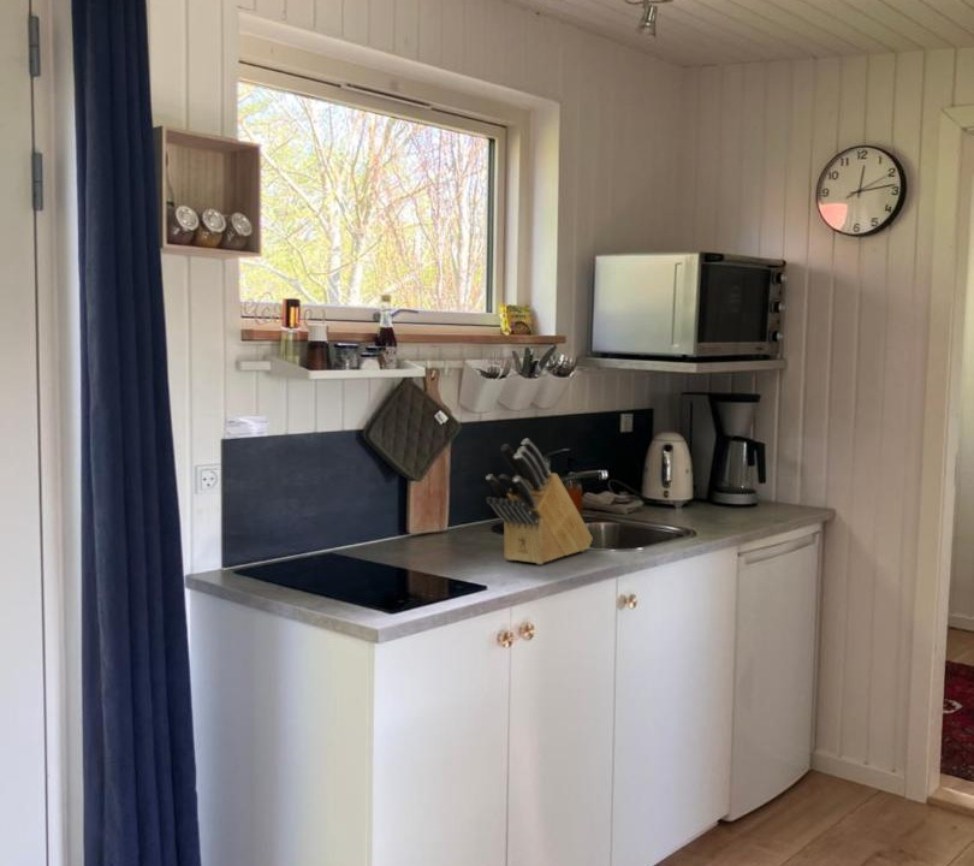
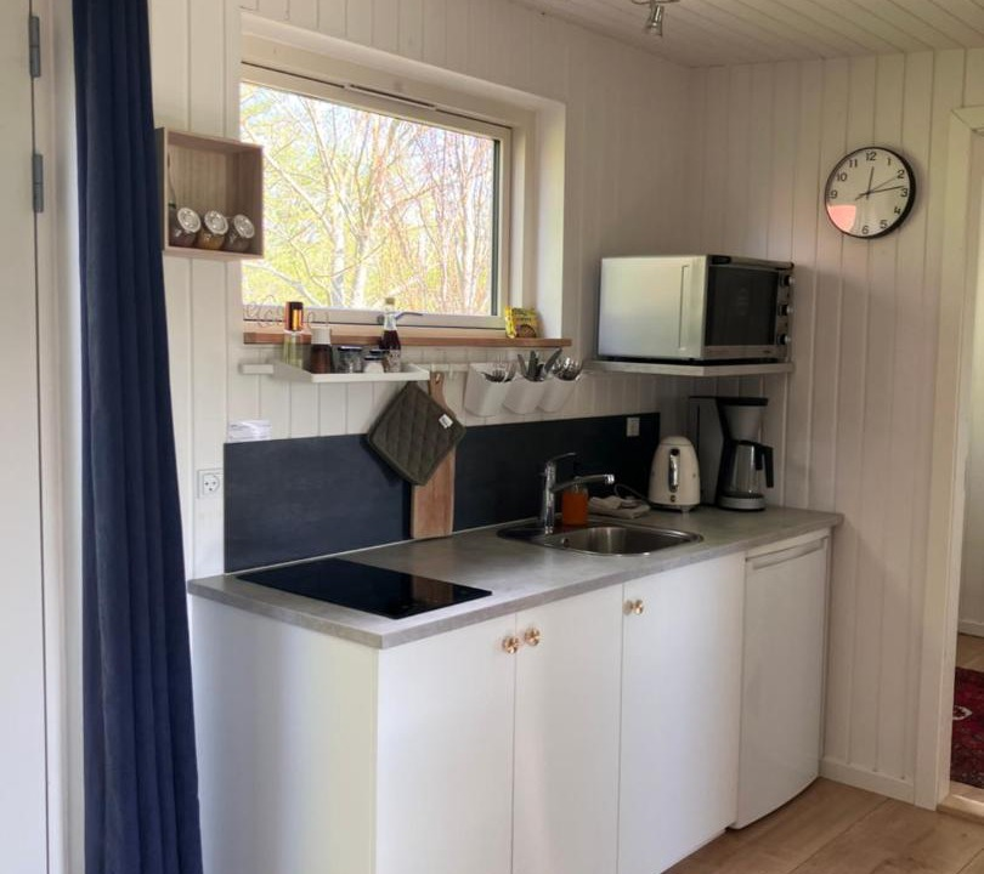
- knife block [485,438,594,565]
